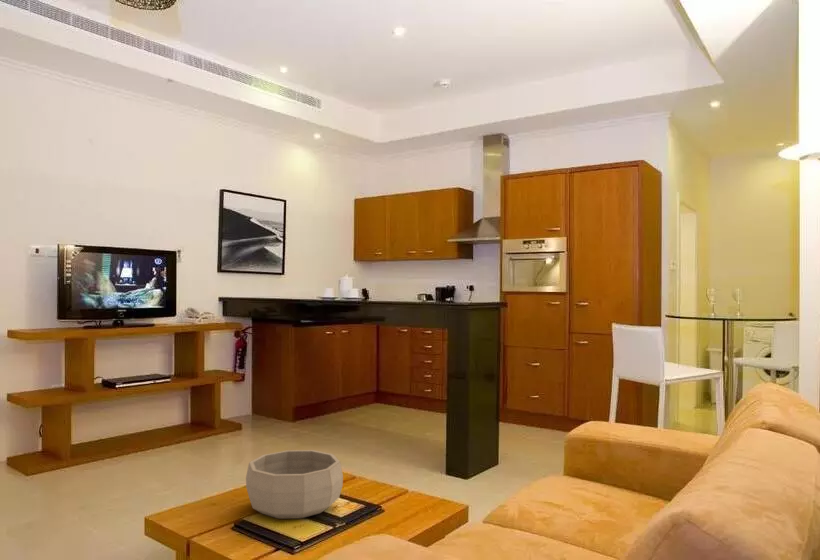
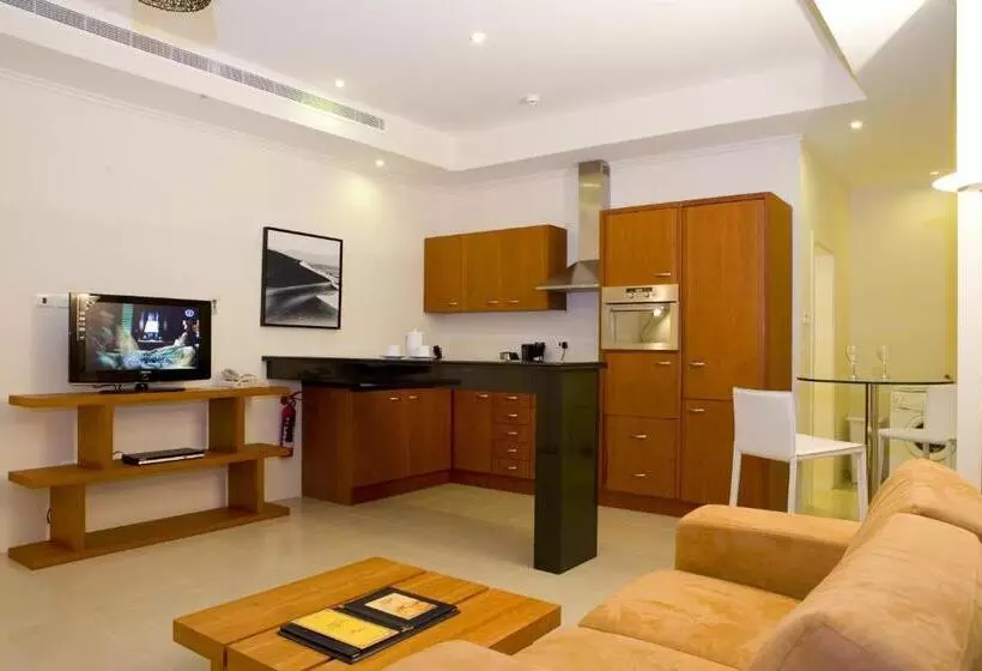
- decorative bowl [245,449,344,520]
